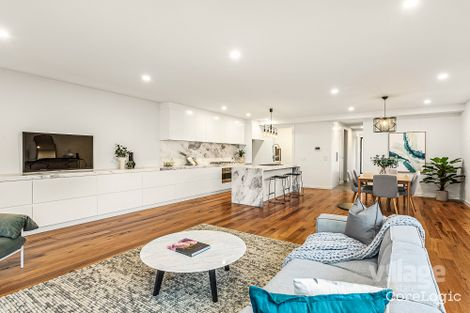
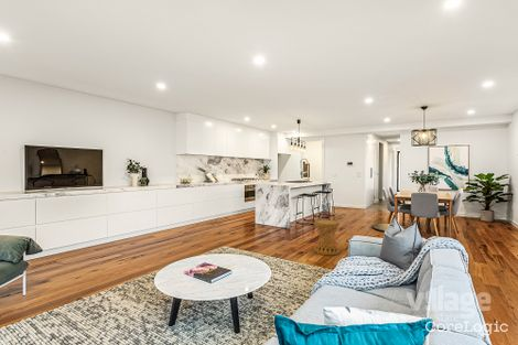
+ side table [313,218,341,257]
